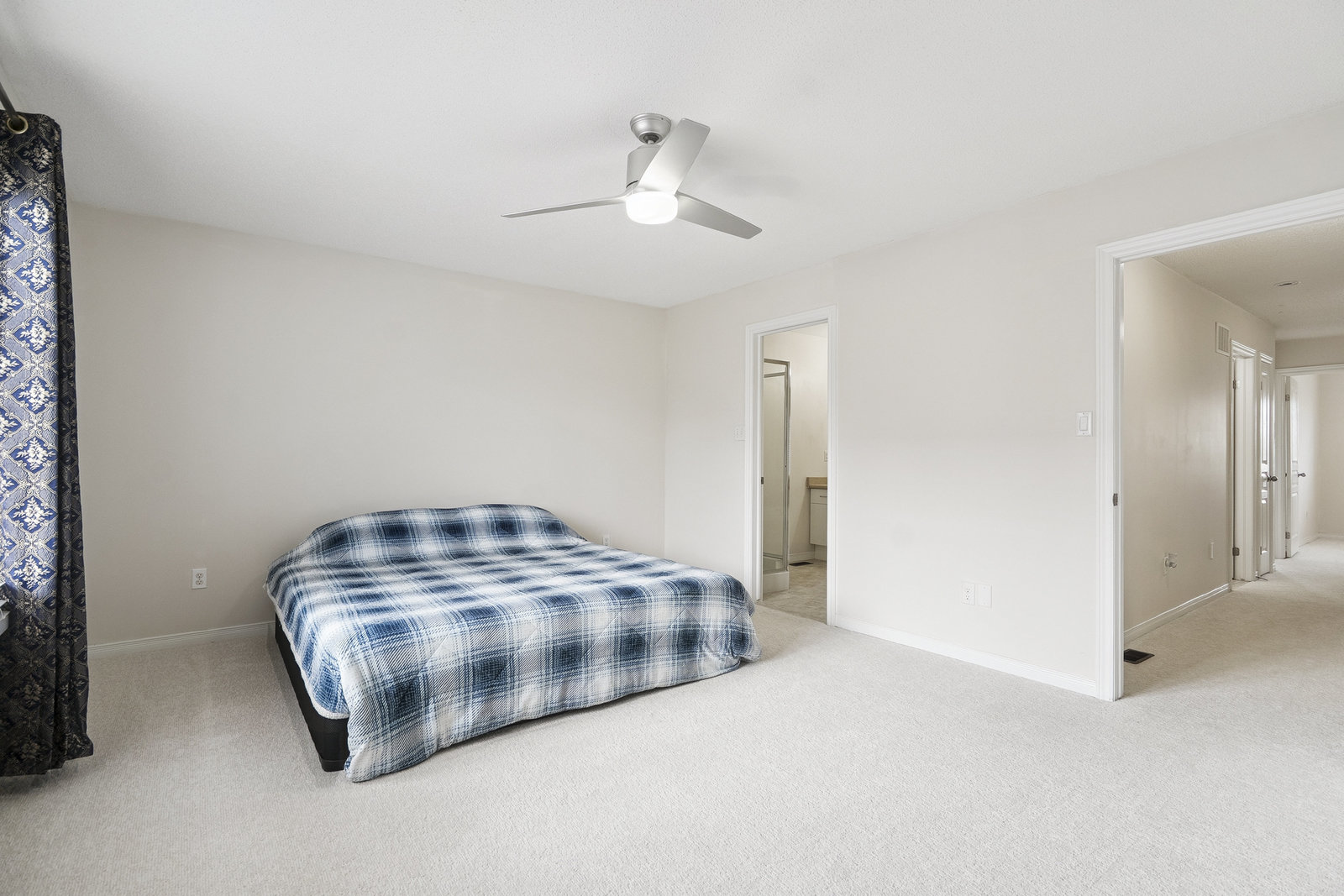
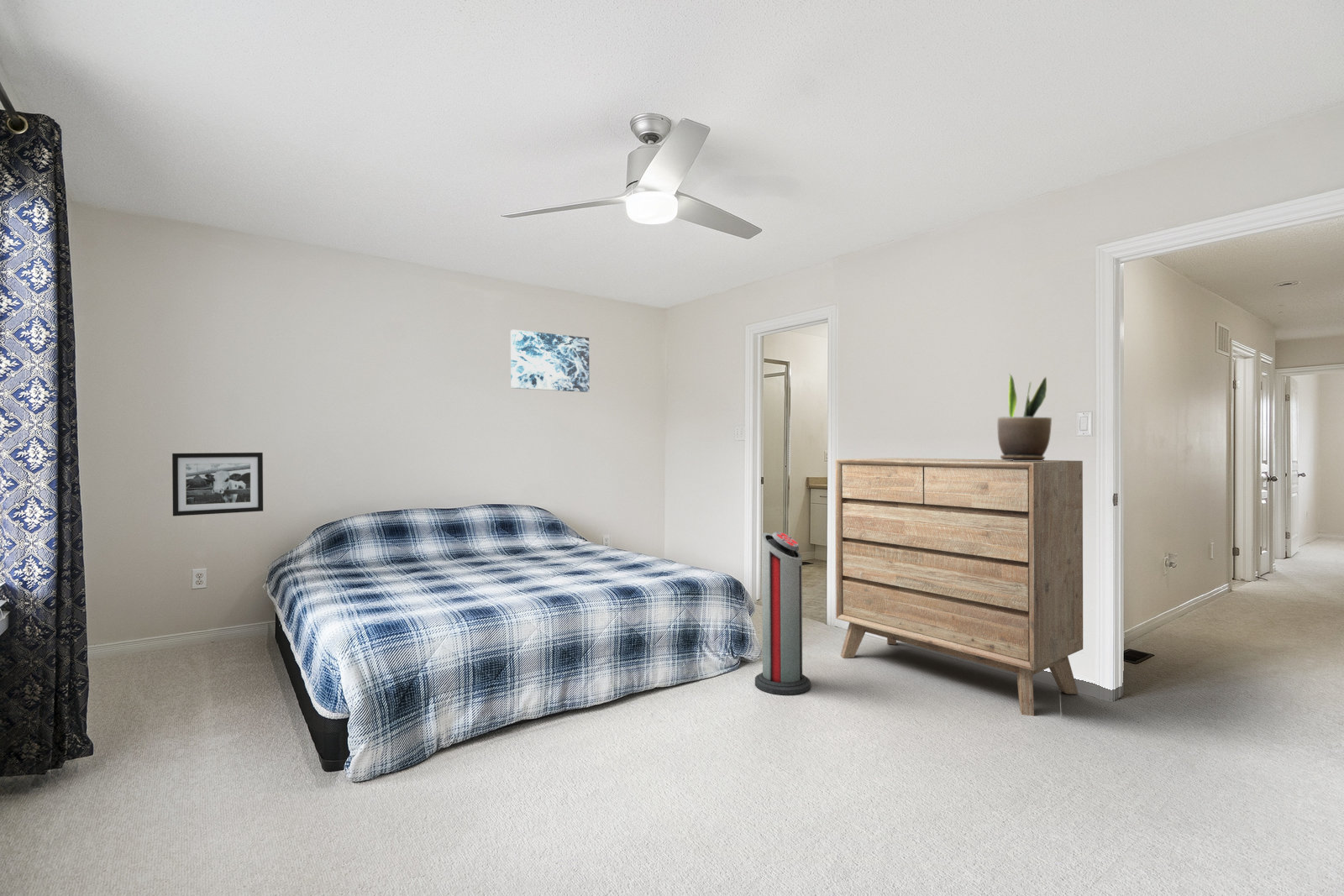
+ picture frame [171,452,264,517]
+ wall art [510,329,591,393]
+ potted plant [997,373,1053,461]
+ dresser [835,457,1084,717]
+ air purifier [754,531,811,696]
